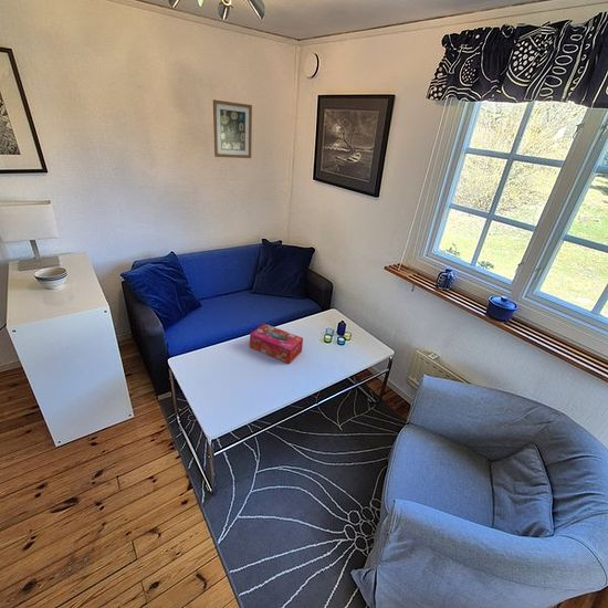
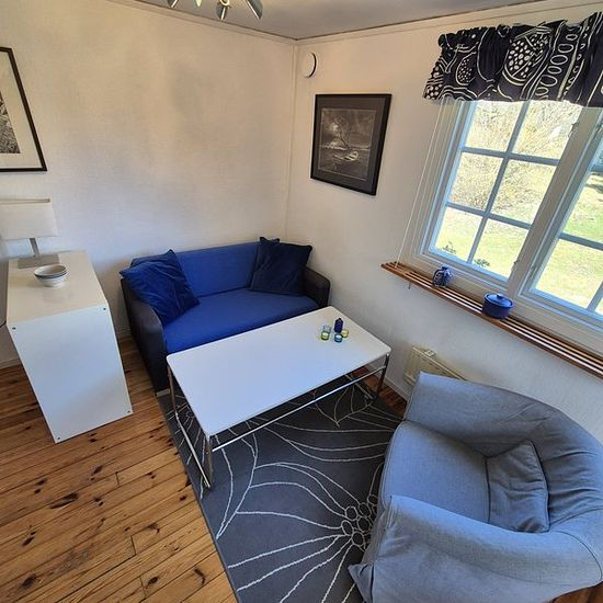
- wall art [212,98,253,159]
- tissue box [249,323,304,365]
